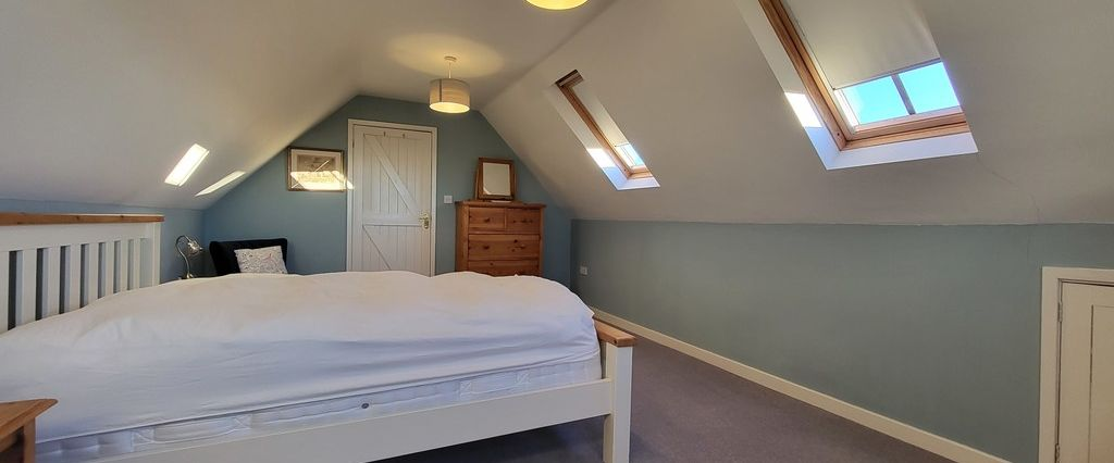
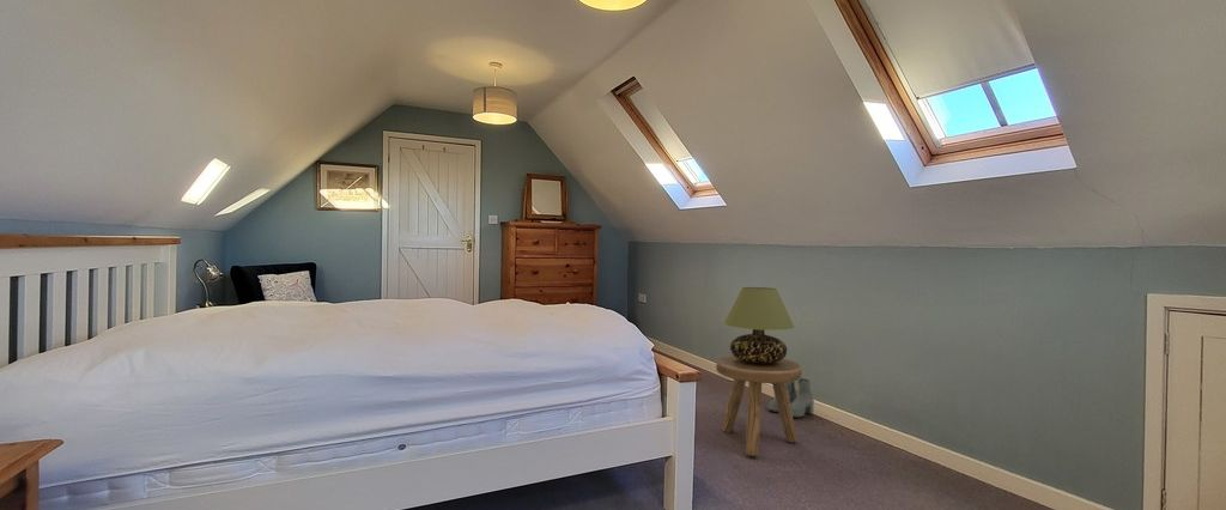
+ stool [715,354,803,457]
+ table lamp [723,286,795,364]
+ boots [767,377,815,419]
